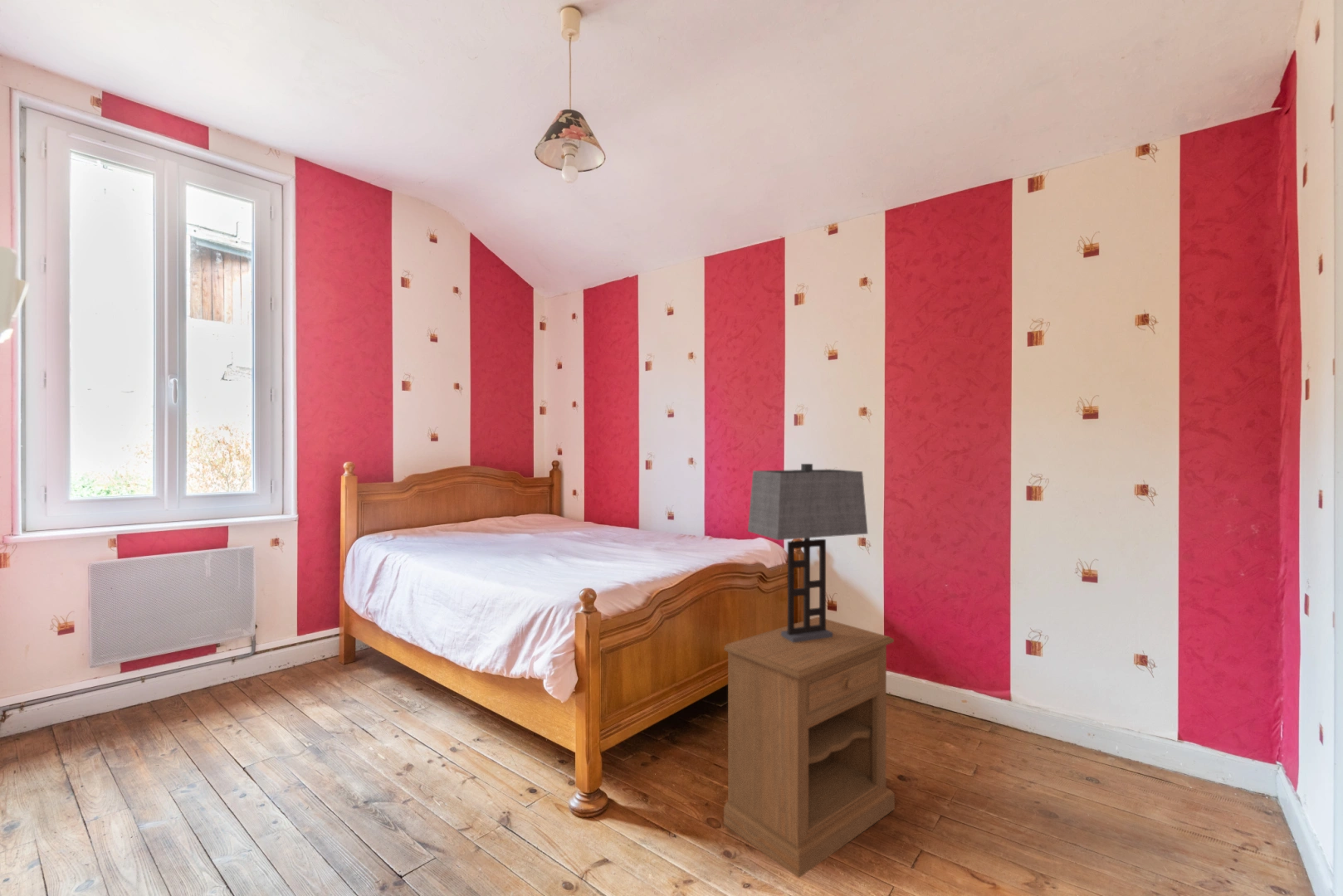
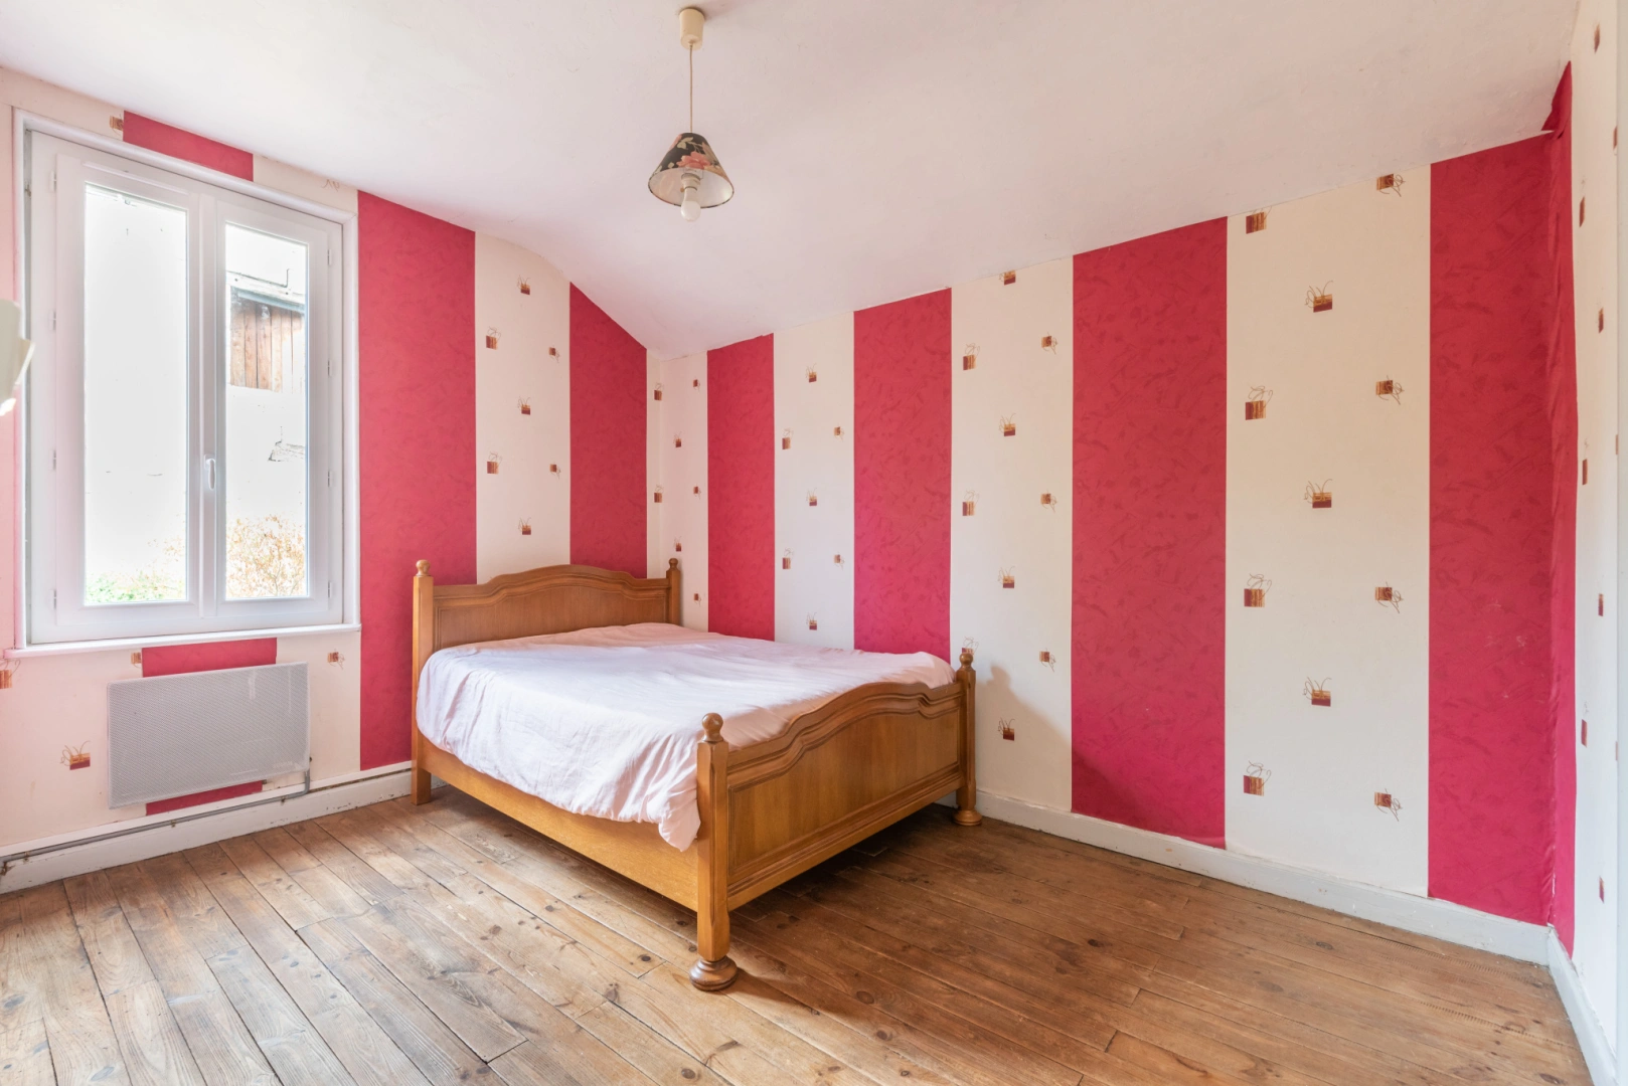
- table lamp [747,463,869,643]
- nightstand [723,616,896,879]
